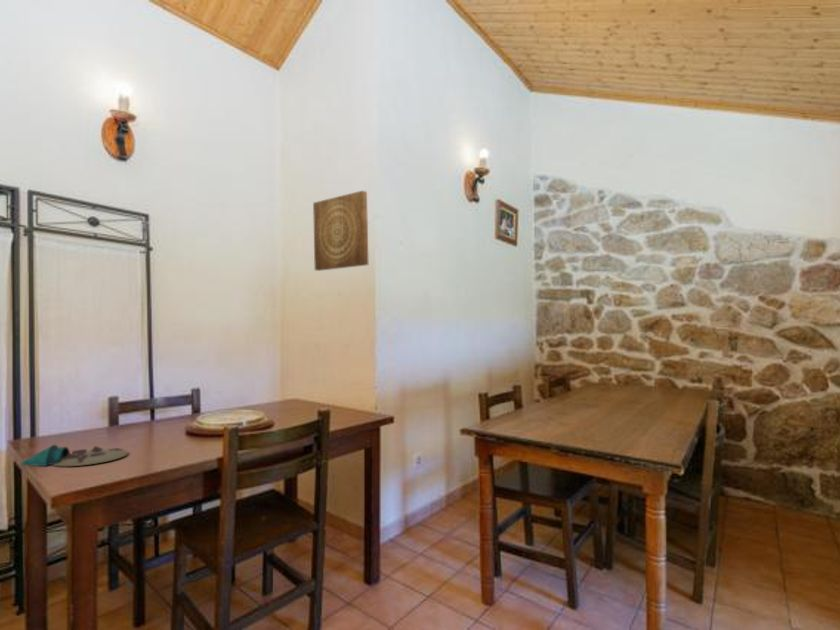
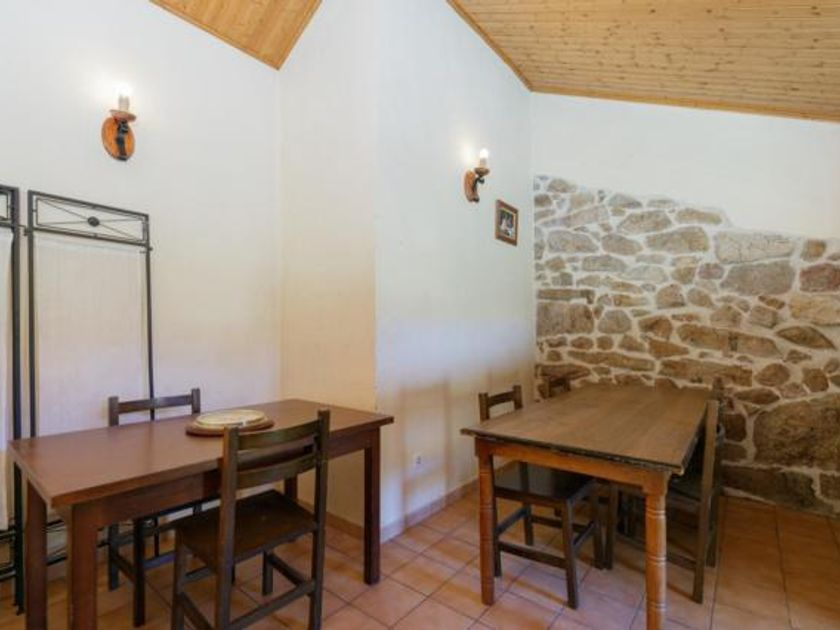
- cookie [20,444,129,467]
- wall art [312,190,369,272]
